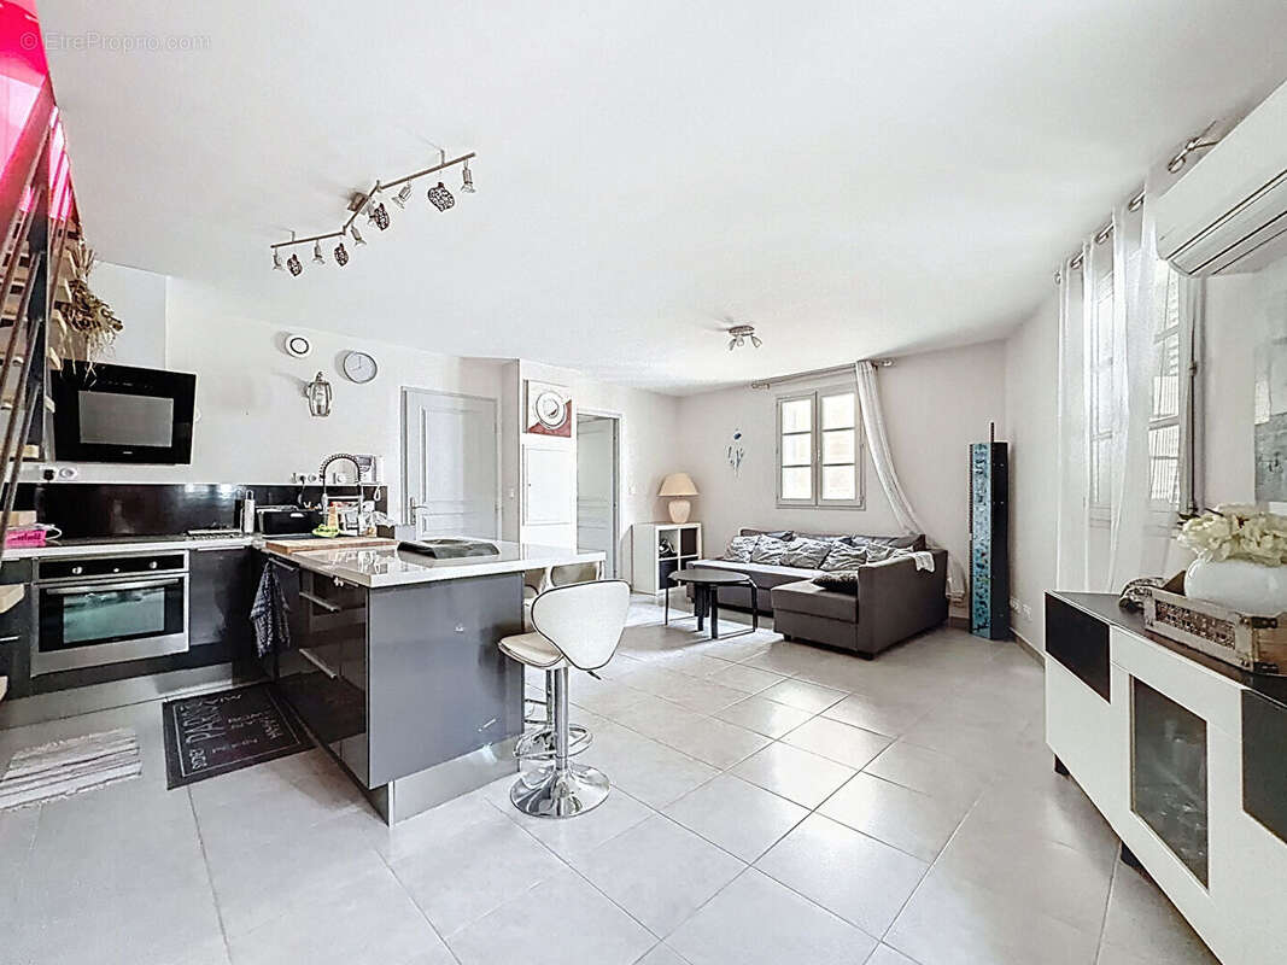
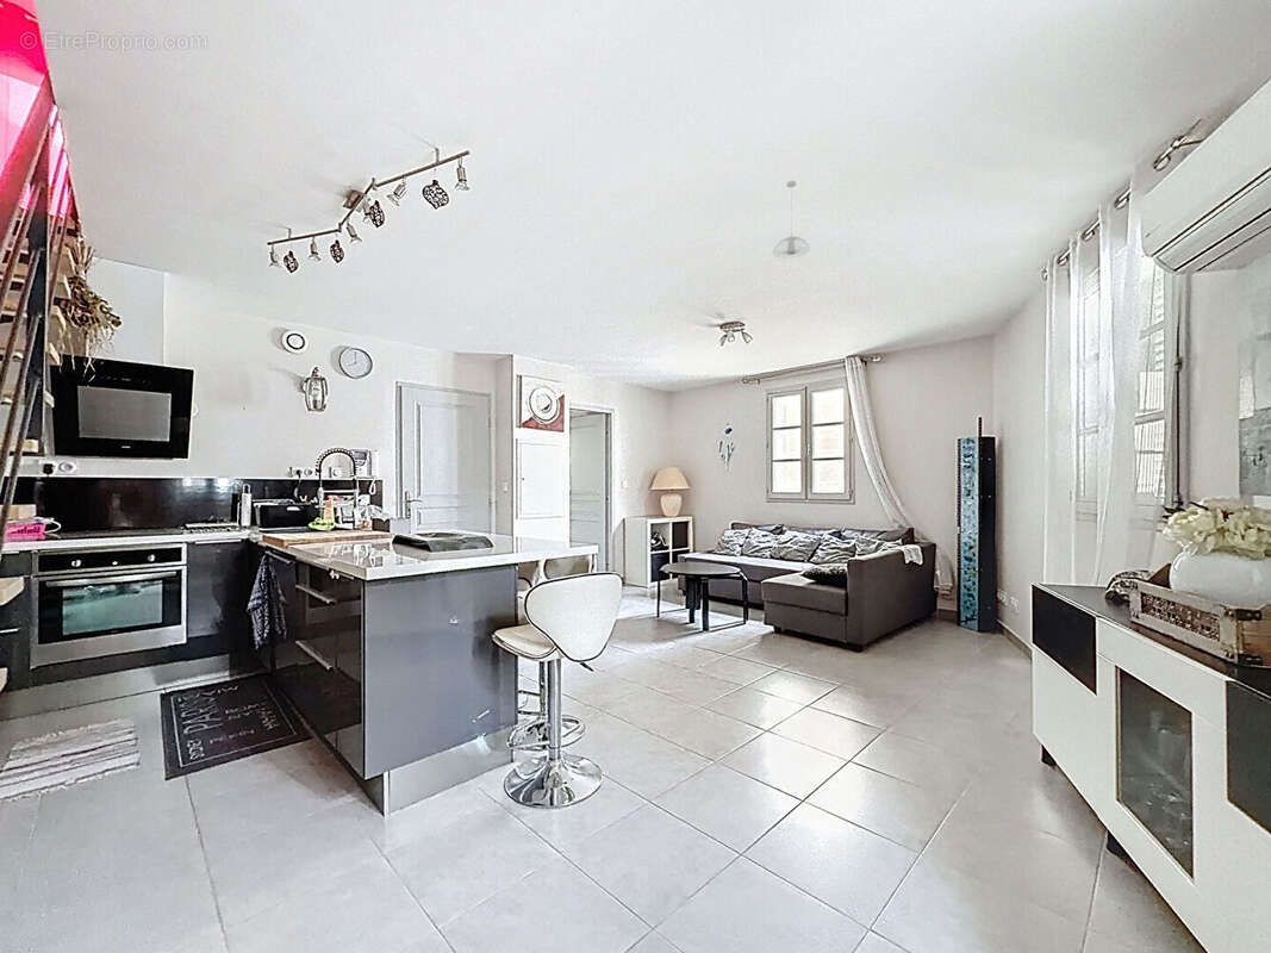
+ pendant light [772,180,811,260]
